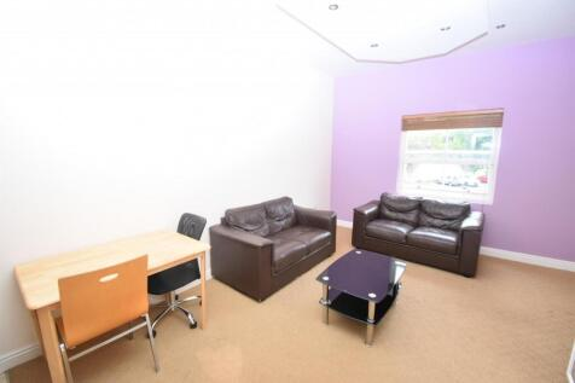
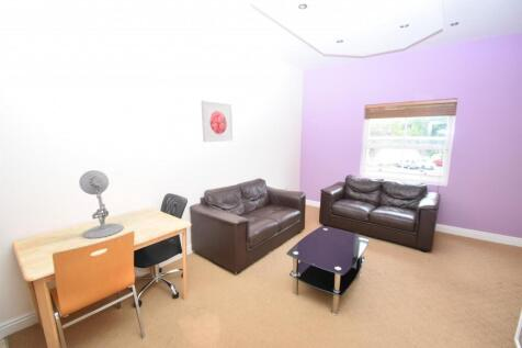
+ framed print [201,100,234,143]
+ desk lamp [78,169,124,239]
